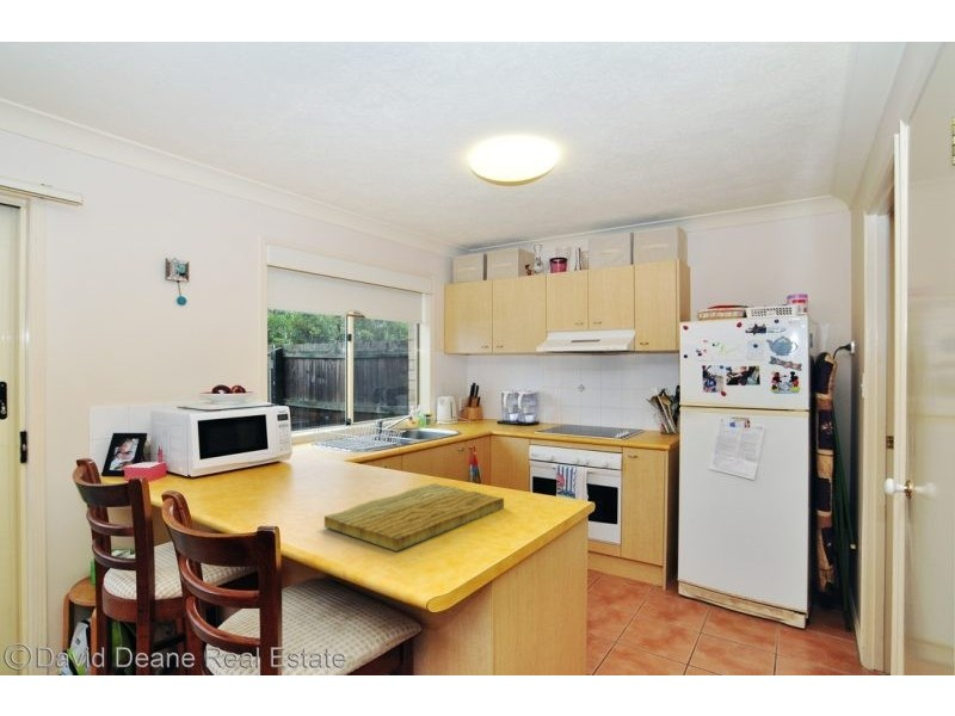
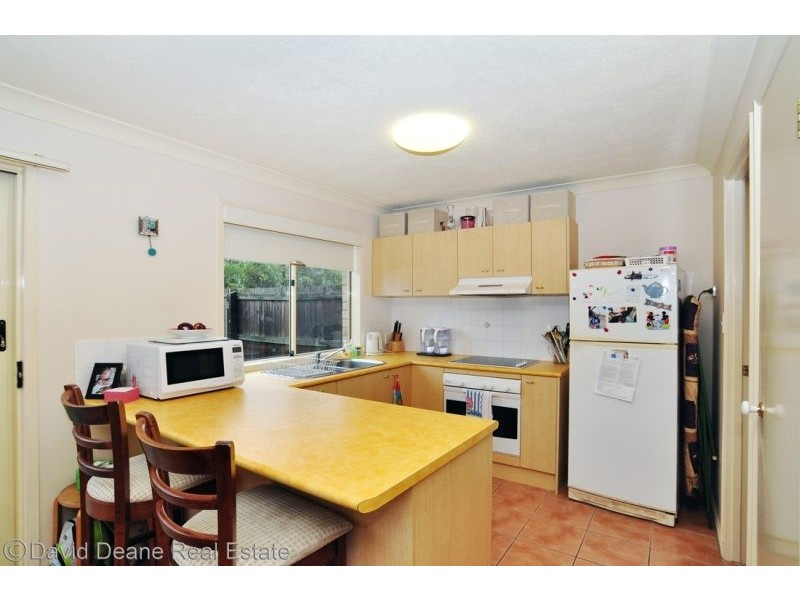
- cutting board [324,482,505,553]
